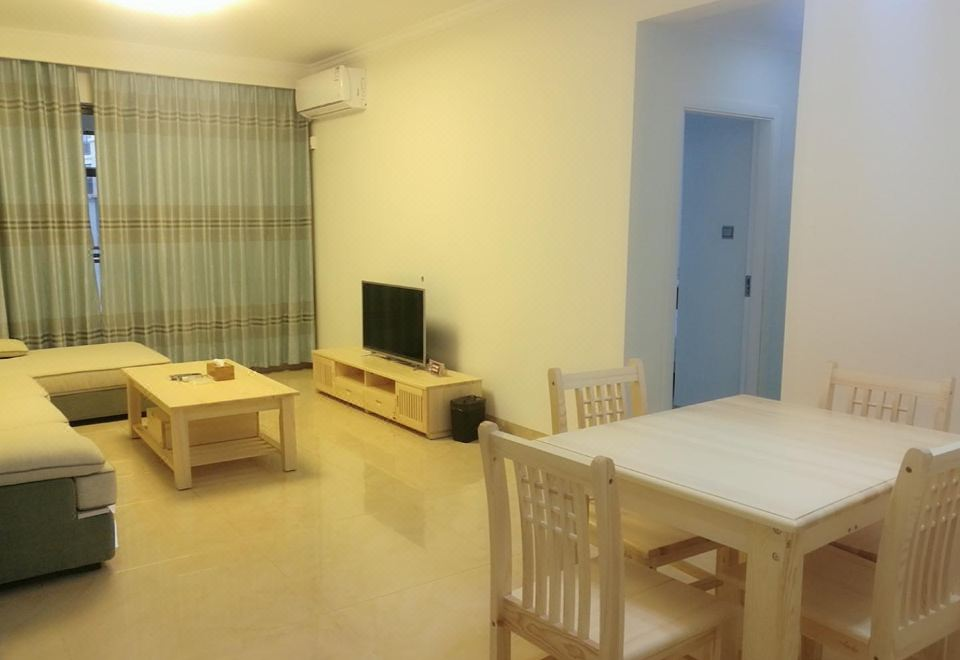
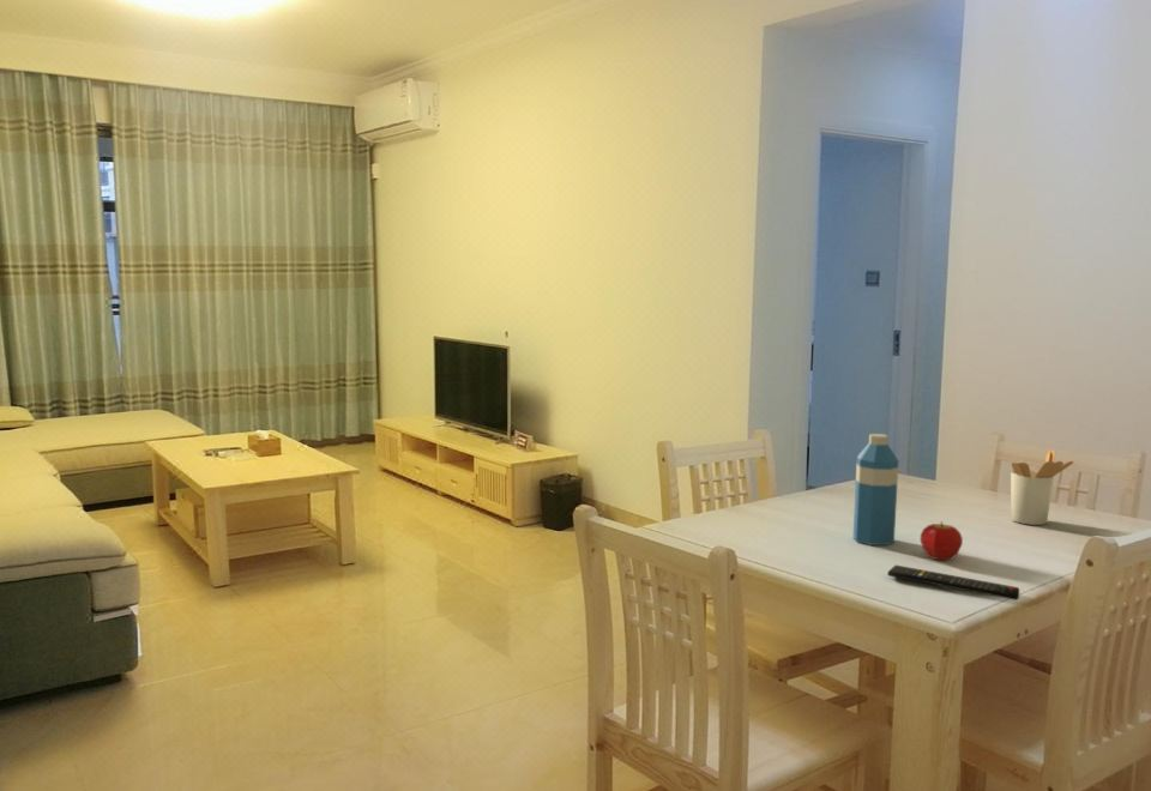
+ remote control [887,564,1020,602]
+ water bottle [852,433,899,547]
+ utensil holder [1010,449,1074,526]
+ fruit [920,520,964,562]
